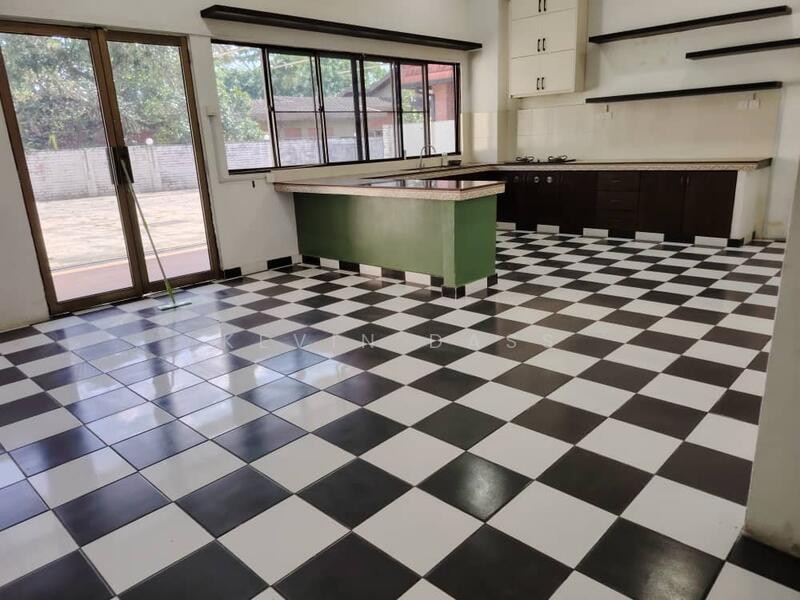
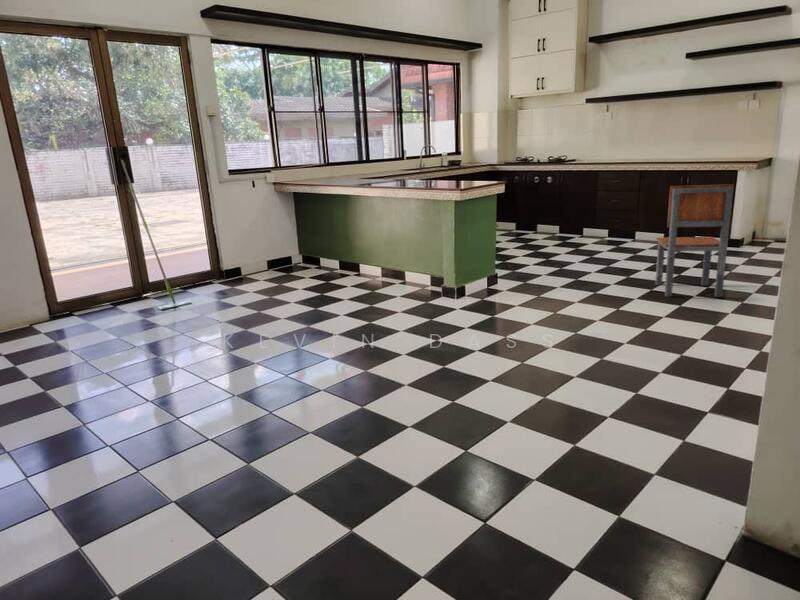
+ chair [654,183,735,298]
